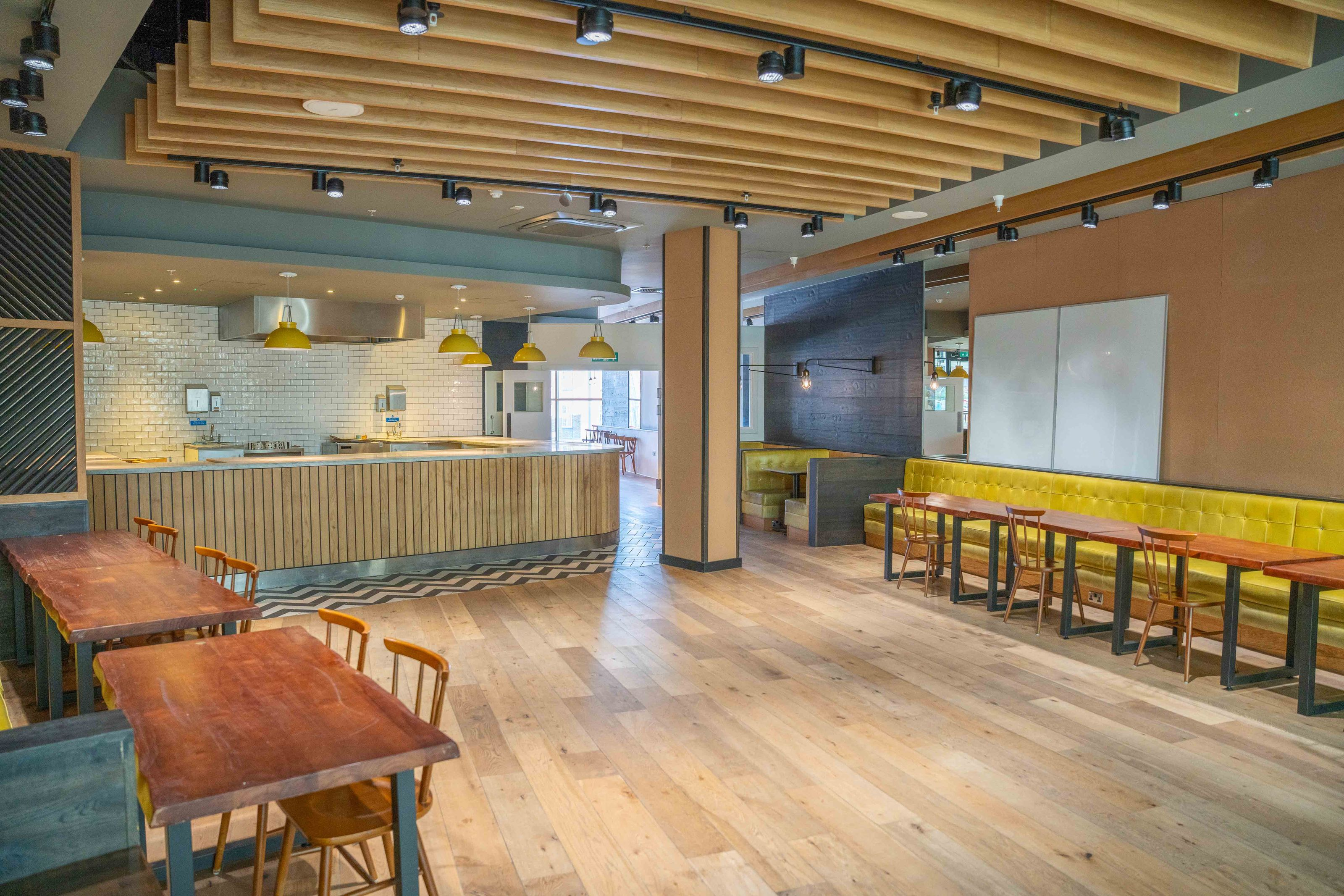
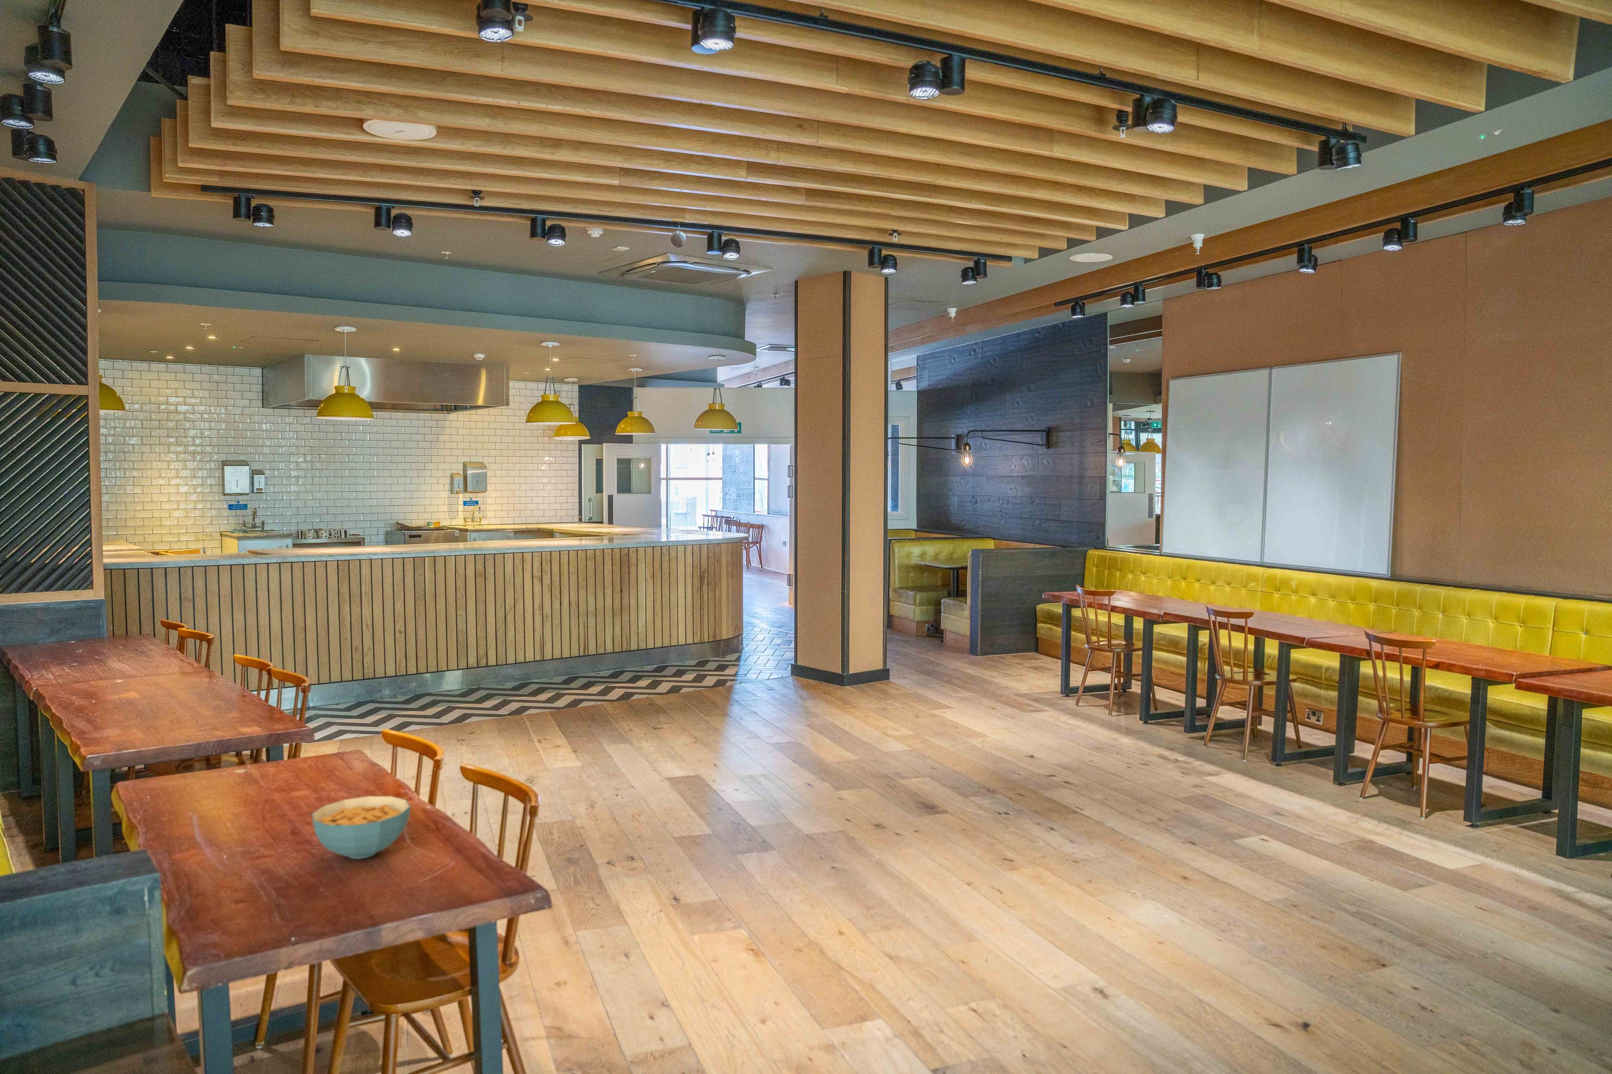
+ cereal bowl [311,796,411,859]
